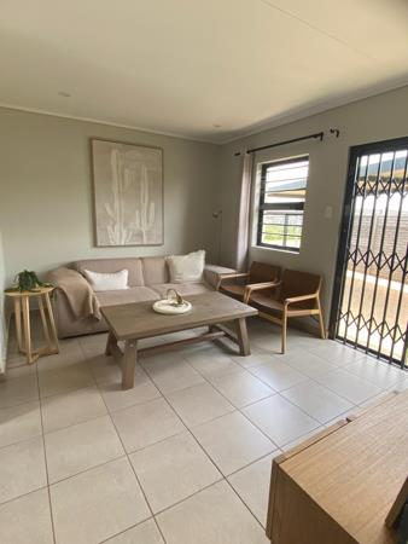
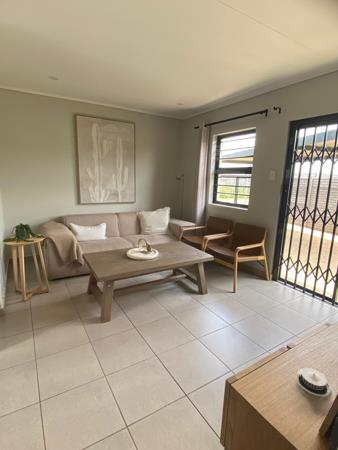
+ architectural model [295,367,331,397]
